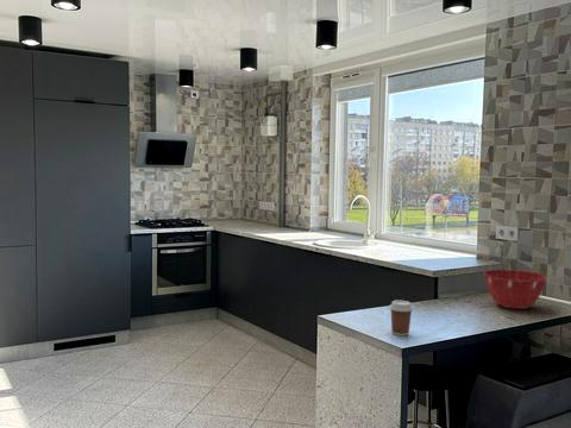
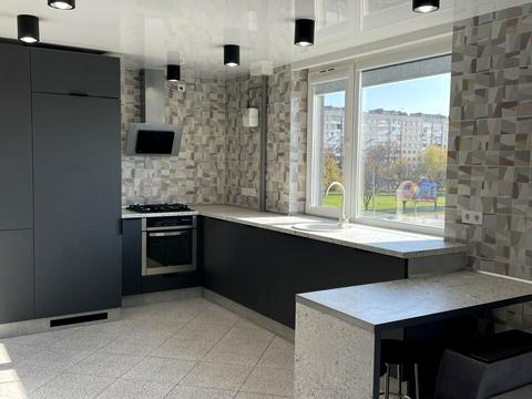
- coffee cup [388,300,414,336]
- mixing bowl [483,269,548,310]
